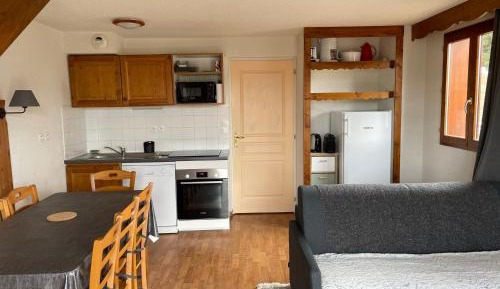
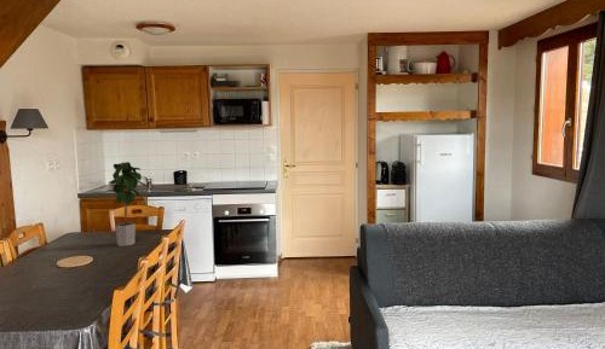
+ potted plant [110,161,143,248]
